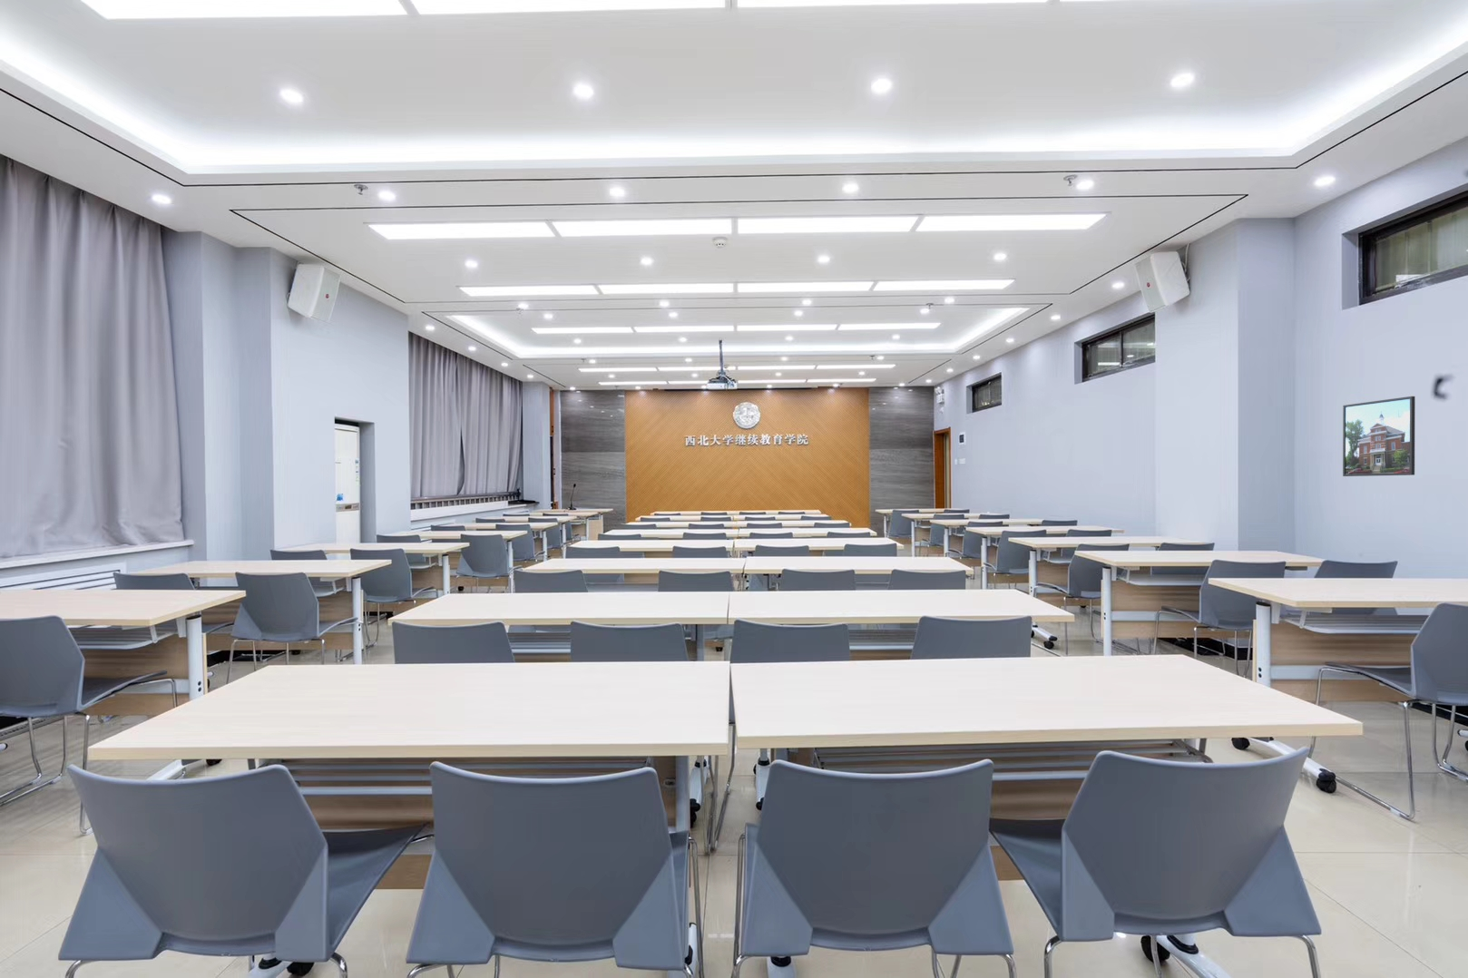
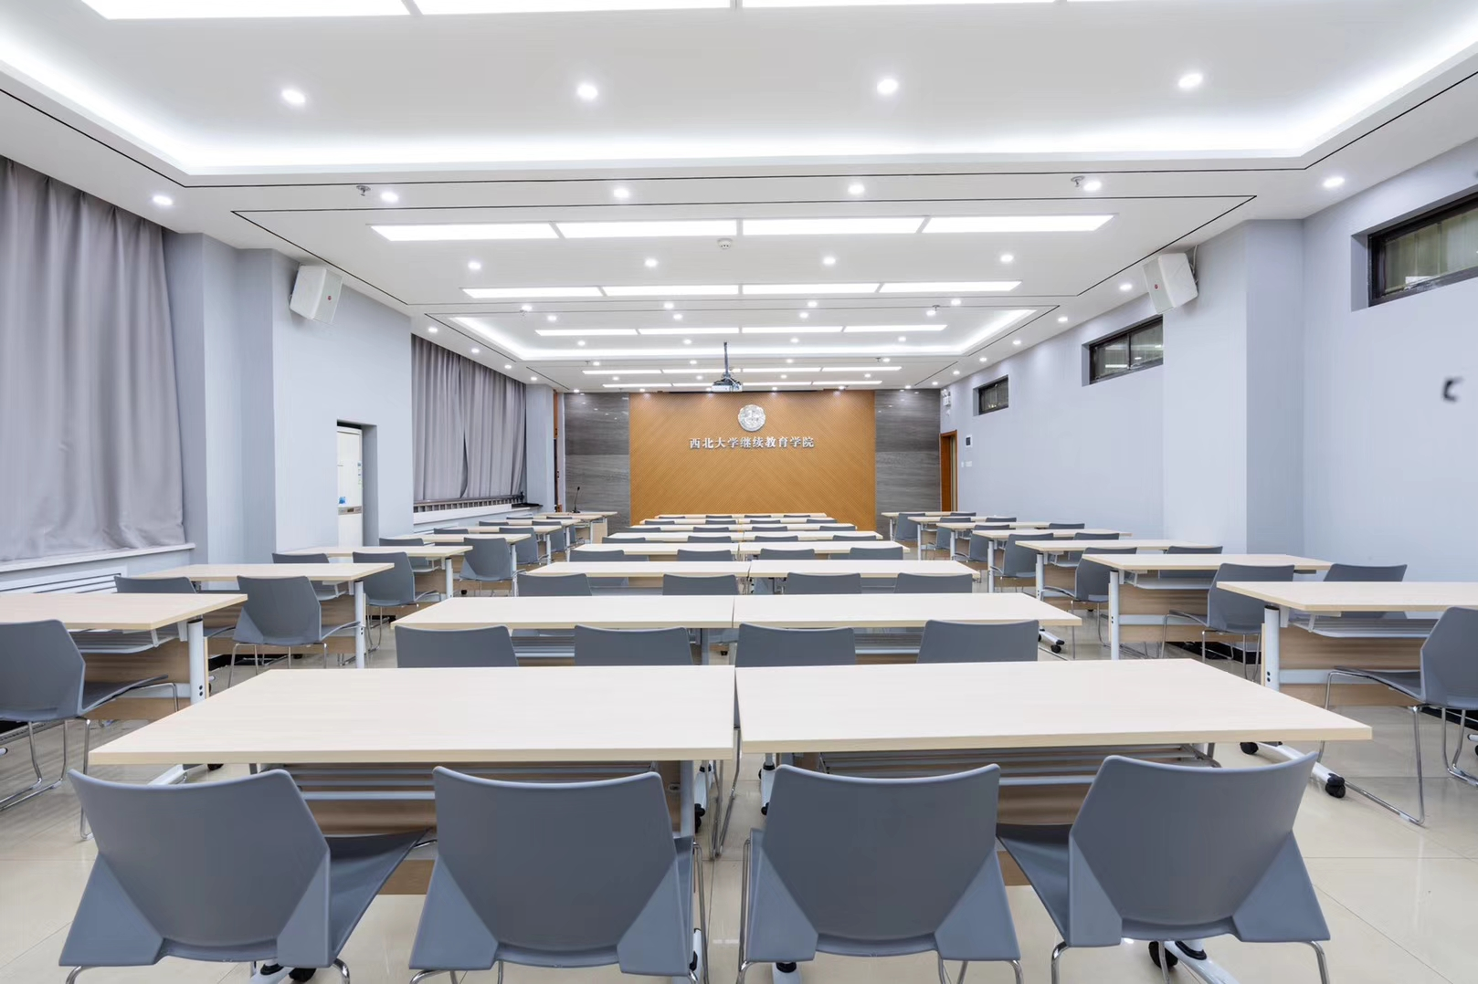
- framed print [1341,395,1417,477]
